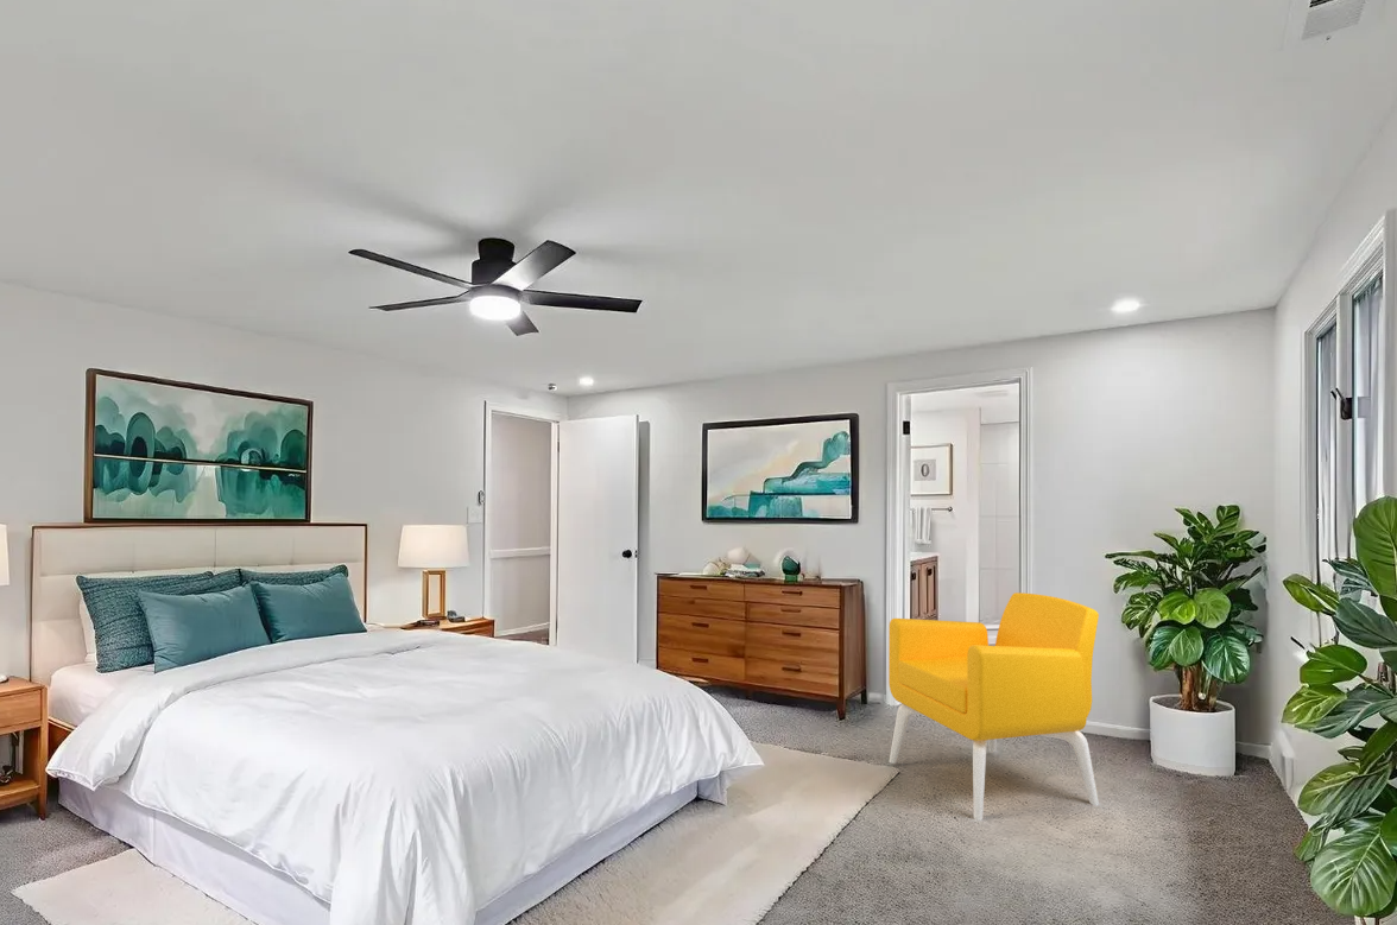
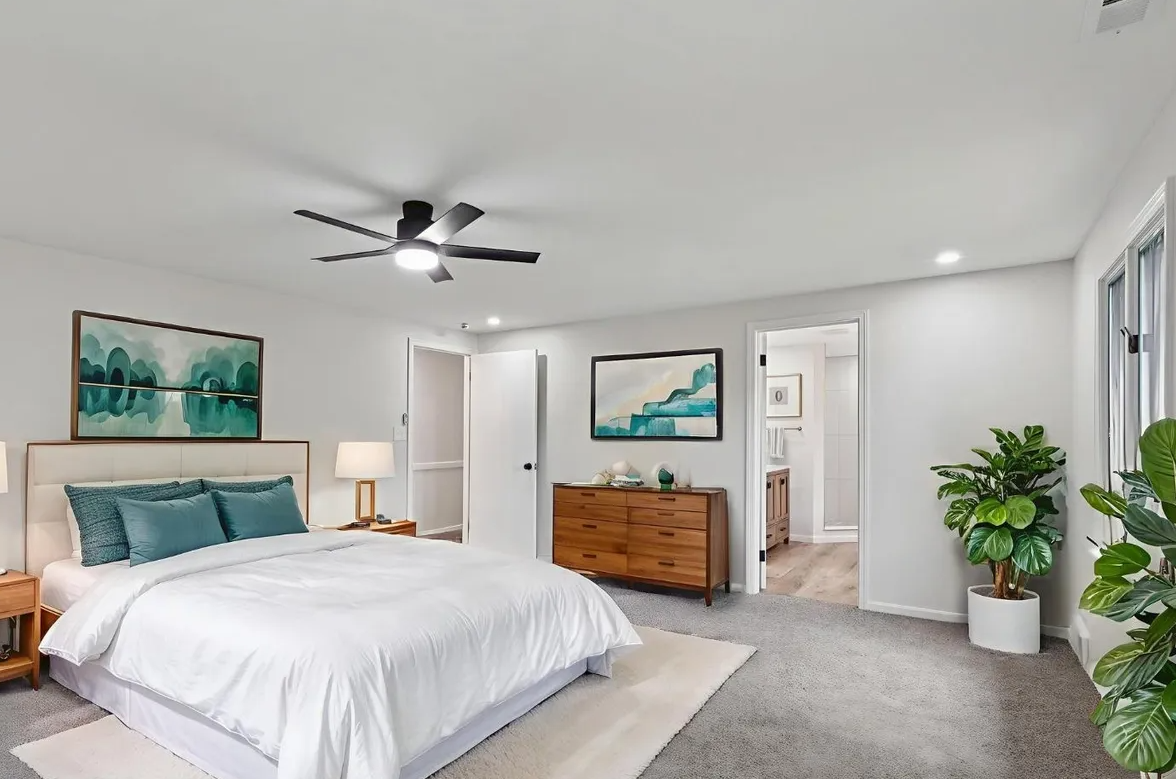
- armchair [887,591,1100,822]
